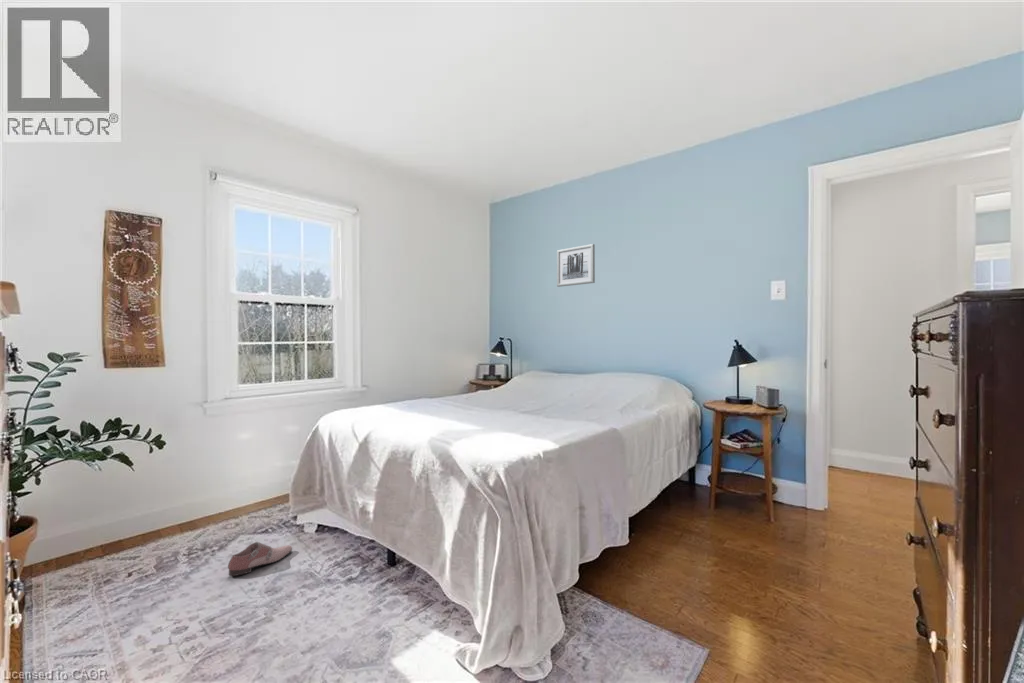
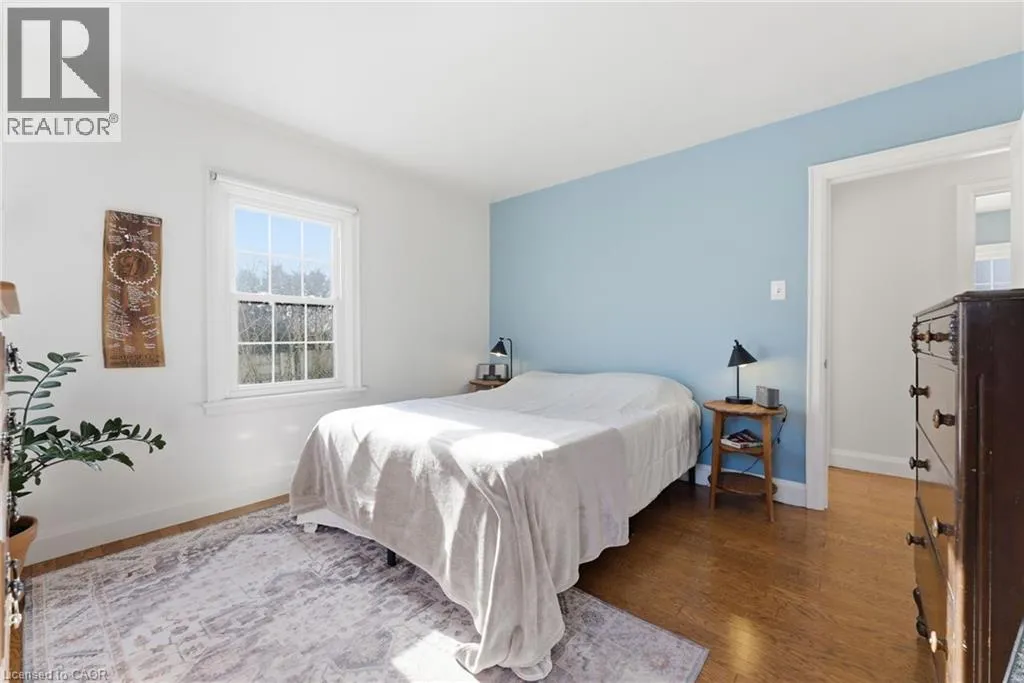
- shoe [227,541,293,577]
- wall art [556,243,596,288]
